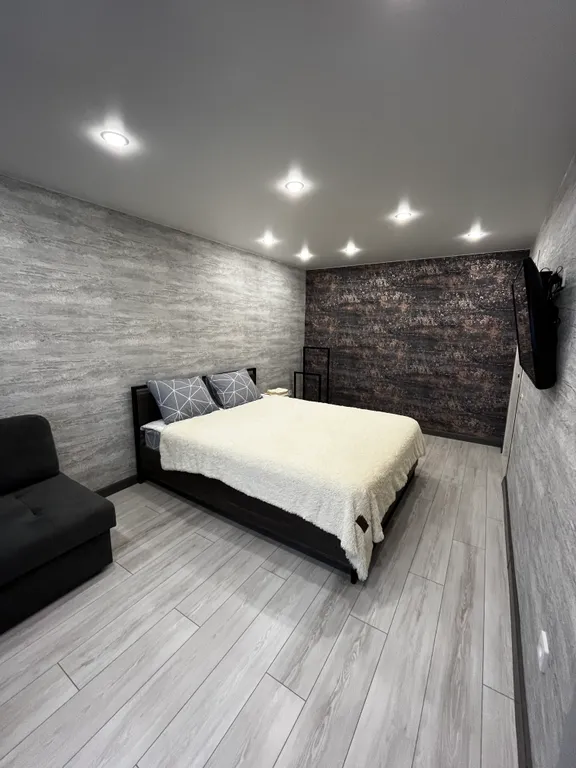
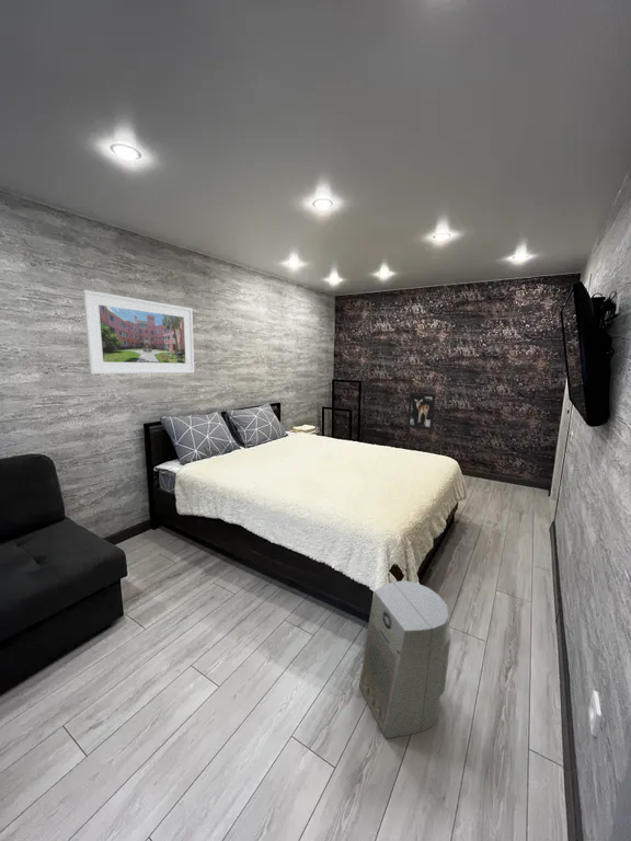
+ fan [358,579,451,740]
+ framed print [82,289,195,376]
+ wall art [406,391,437,431]
